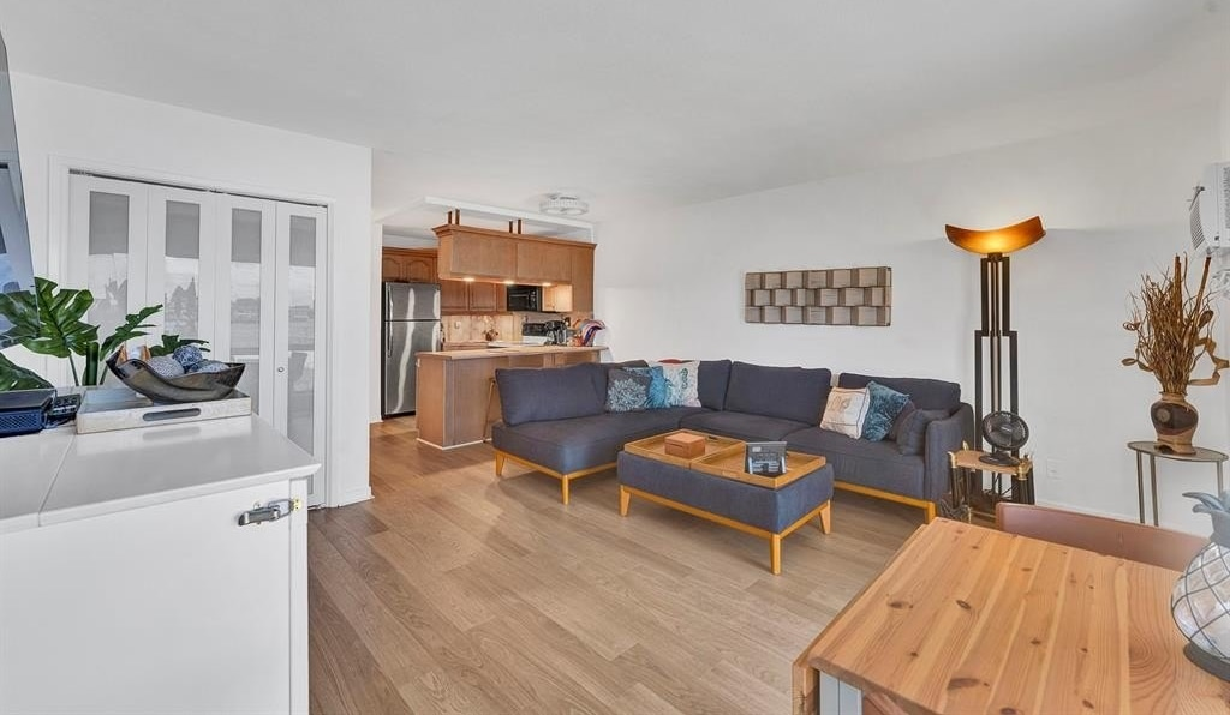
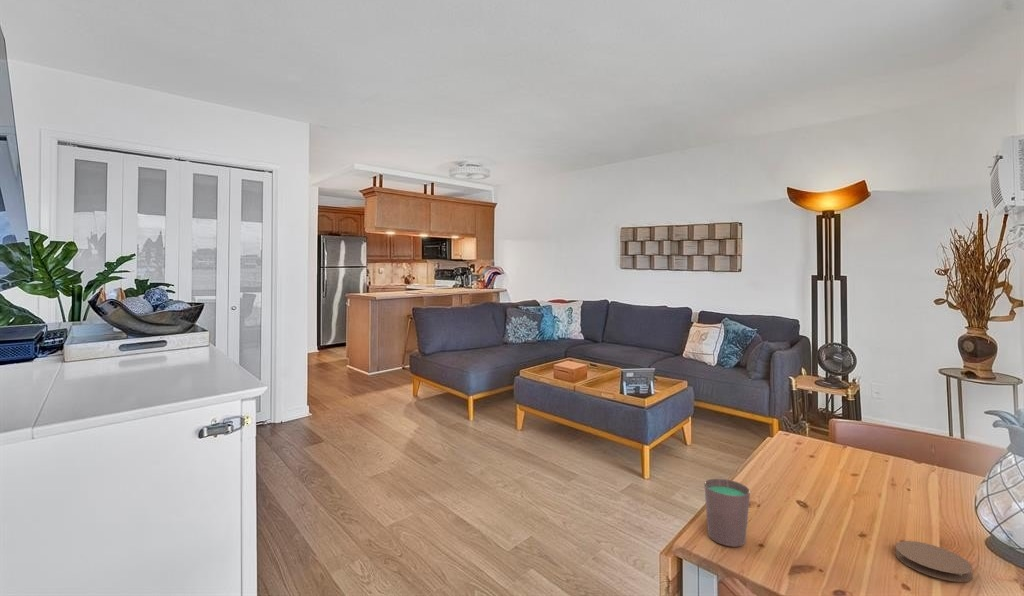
+ cup [703,478,751,548]
+ coaster [894,540,974,583]
